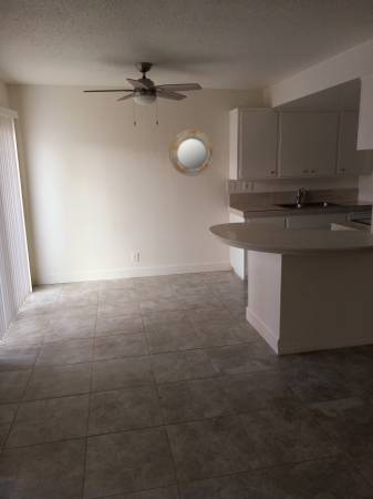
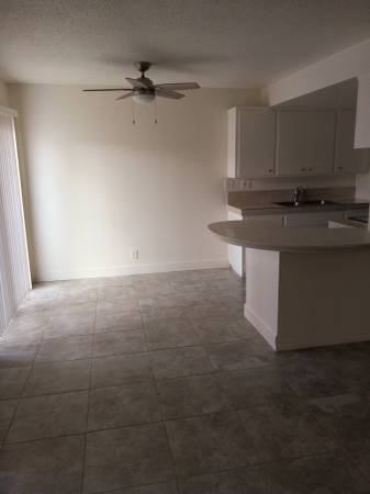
- home mirror [168,129,215,177]
